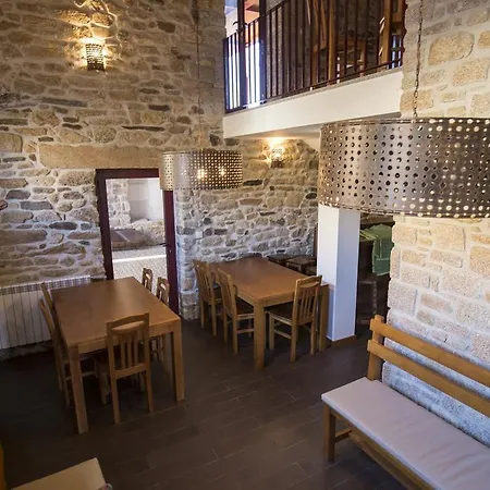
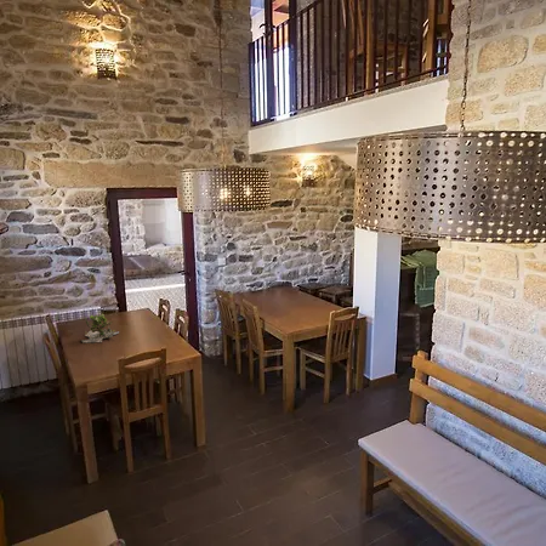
+ plant [80,312,119,343]
